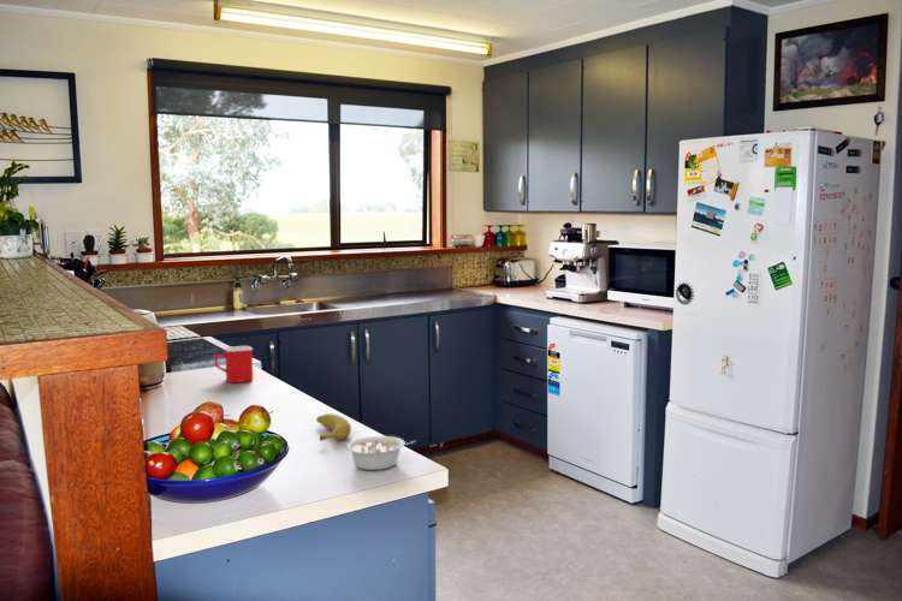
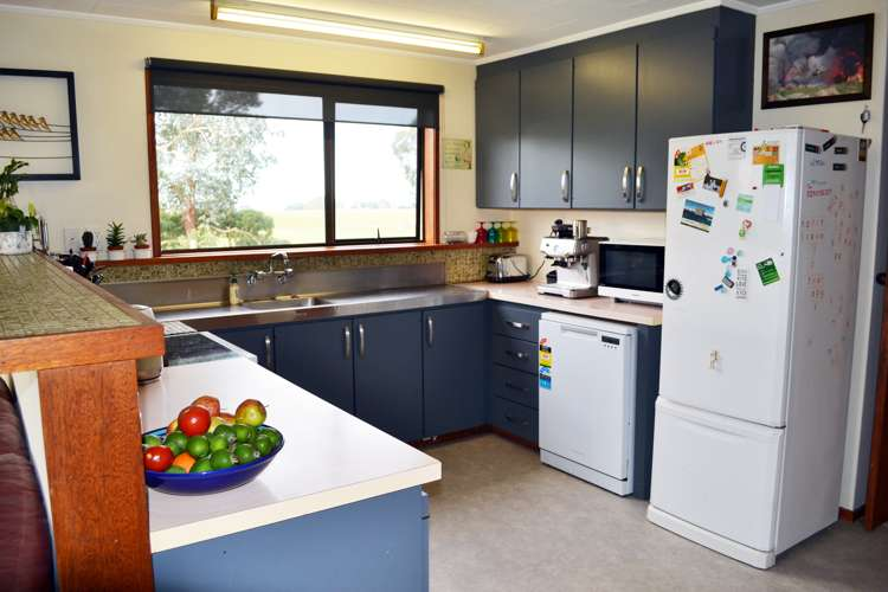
- mug [213,345,254,383]
- banana [315,412,352,442]
- legume [345,435,416,471]
